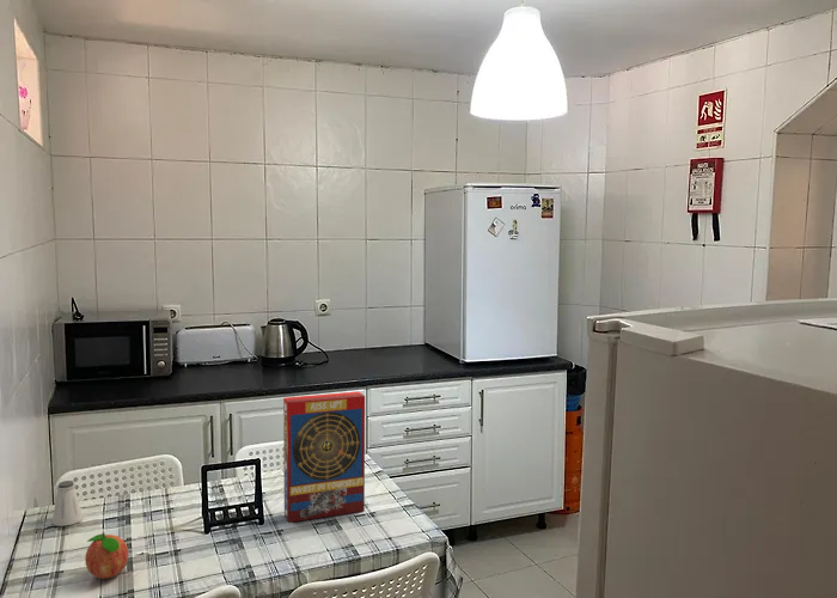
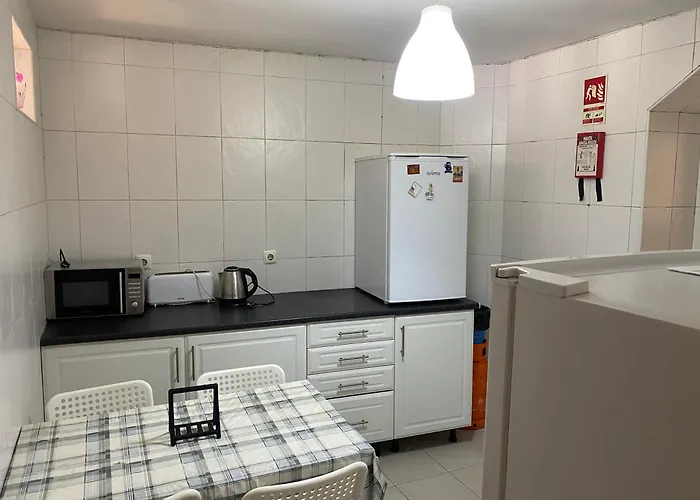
- cereal box [282,390,366,524]
- fruit [84,531,129,580]
- saltshaker [51,480,84,527]
